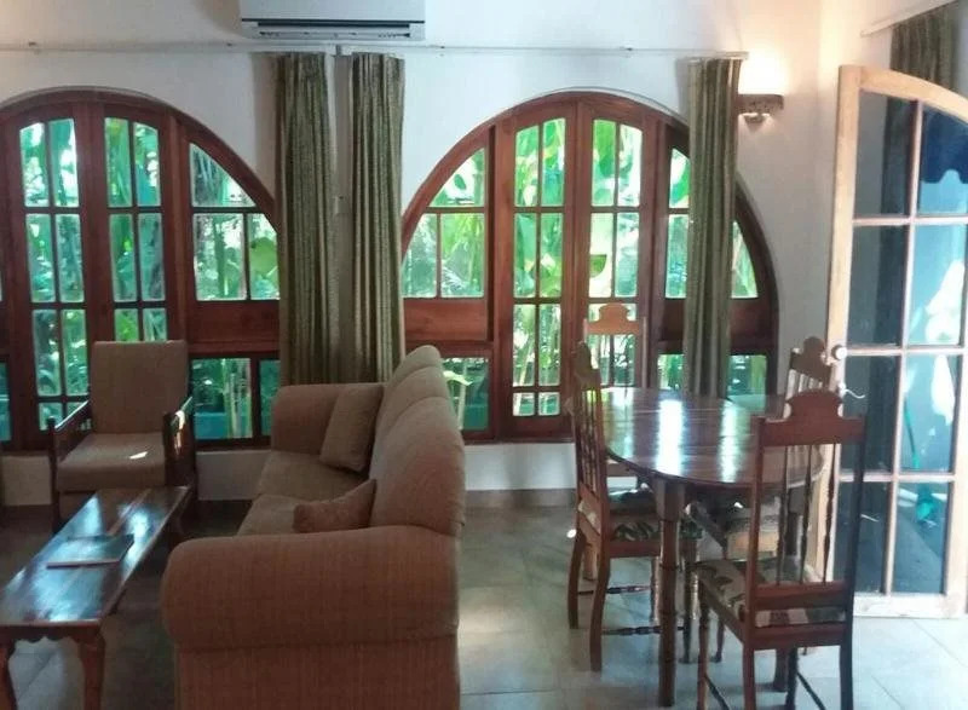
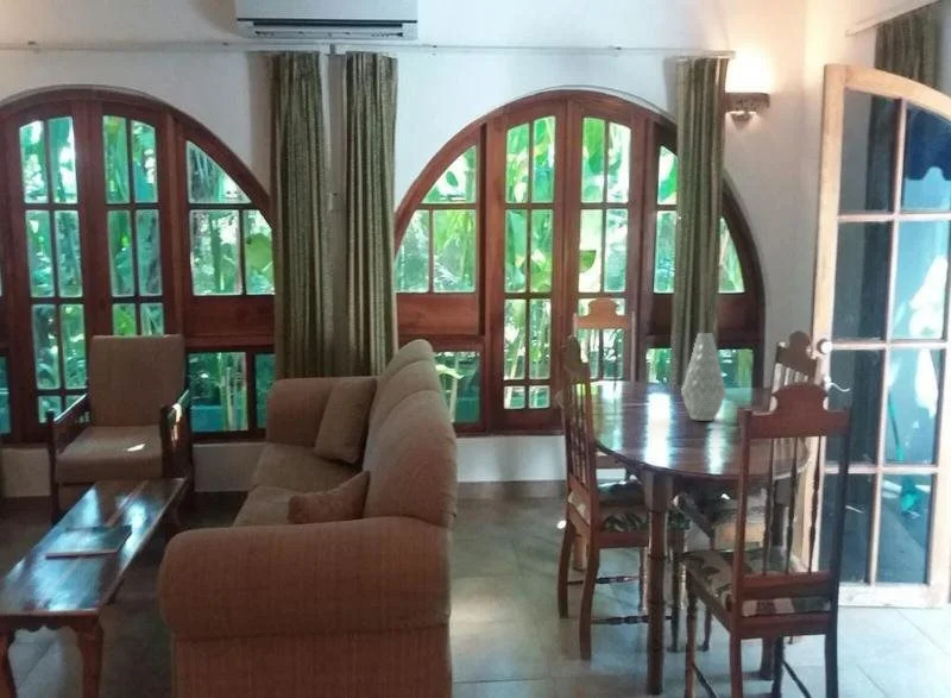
+ vase [680,332,728,422]
